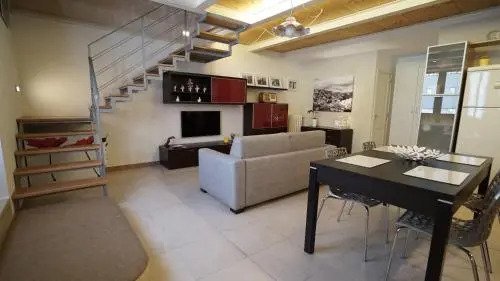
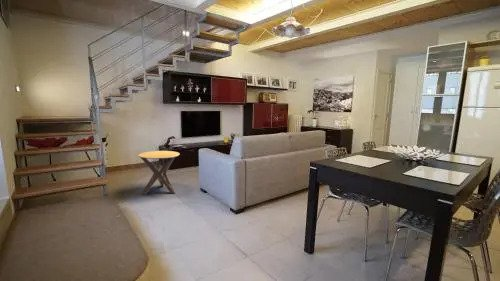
+ side table [137,150,181,196]
